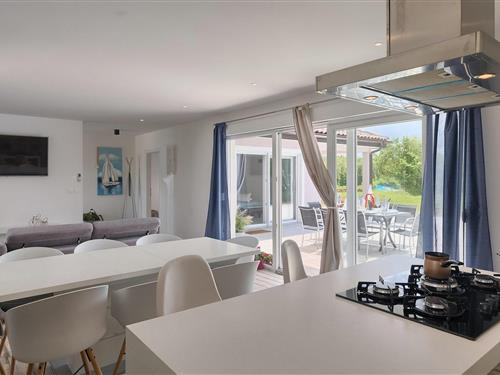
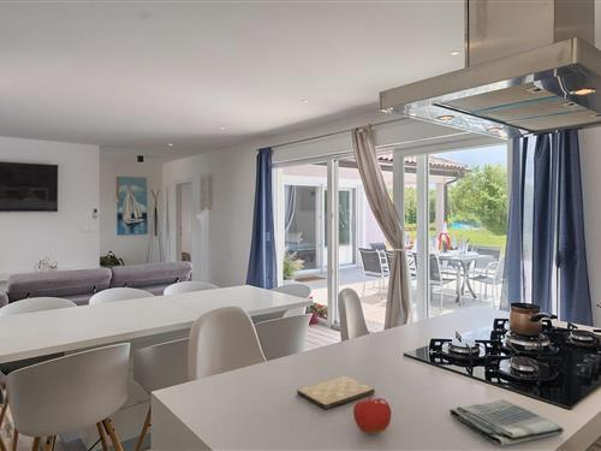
+ fruit [352,393,392,435]
+ cutting board [296,375,376,410]
+ dish towel [448,398,565,447]
